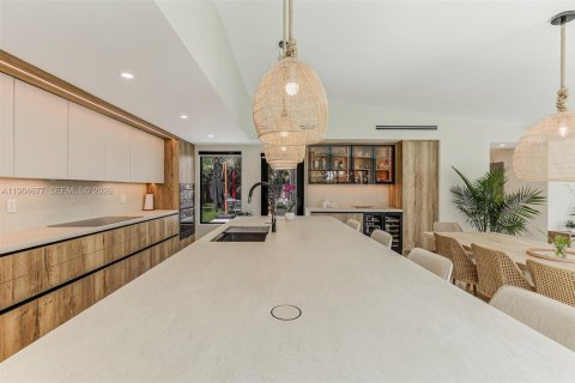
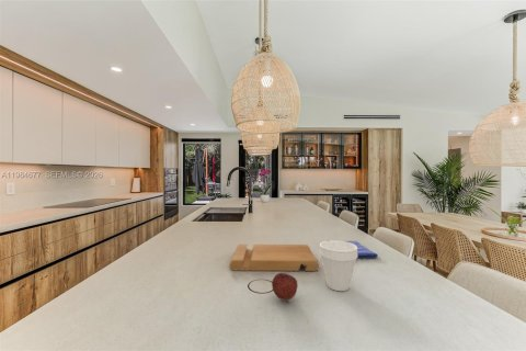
+ dish towel [325,239,379,259]
+ cutting board [228,244,320,272]
+ cup [318,239,358,292]
+ fruit [271,272,298,302]
